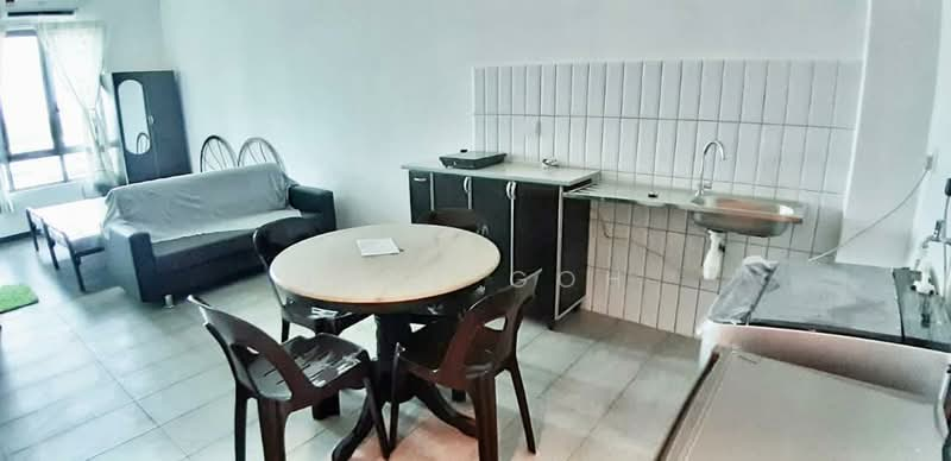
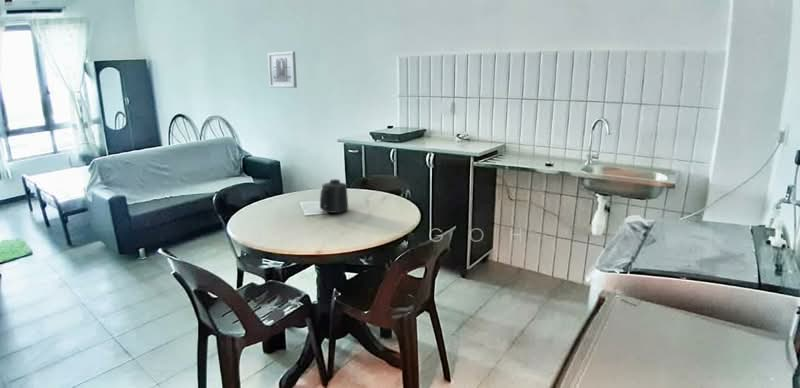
+ mug [319,178,349,214]
+ wall art [267,51,298,89]
